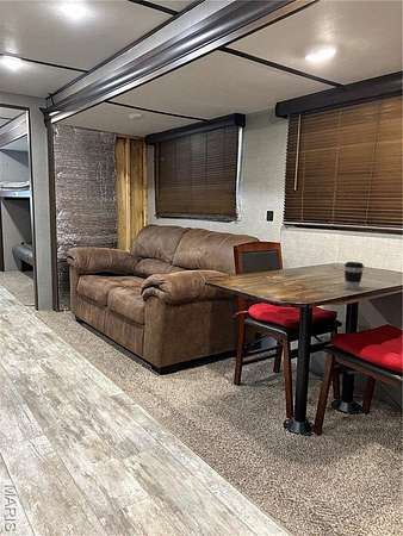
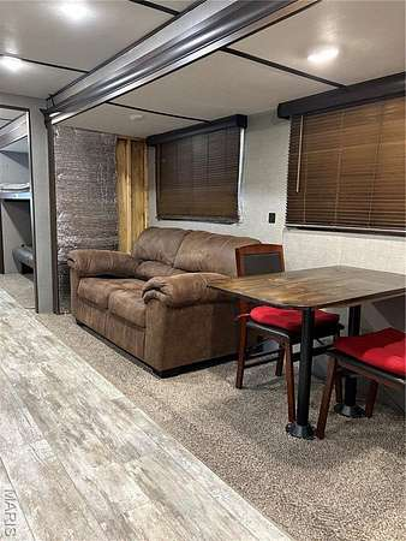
- coffee cup [343,261,365,291]
